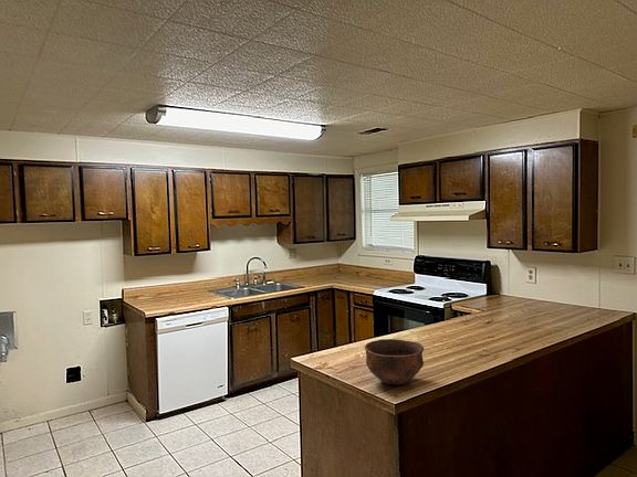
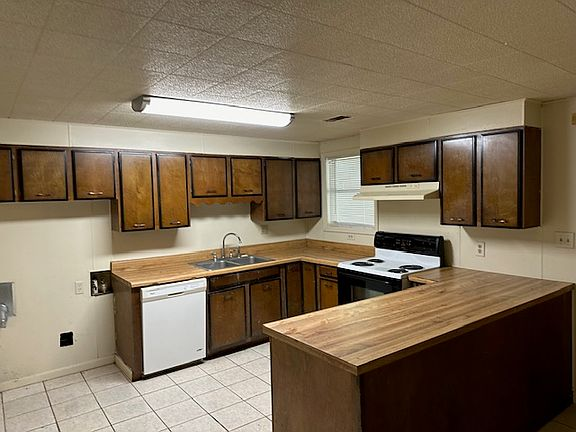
- bowl [364,338,425,385]
